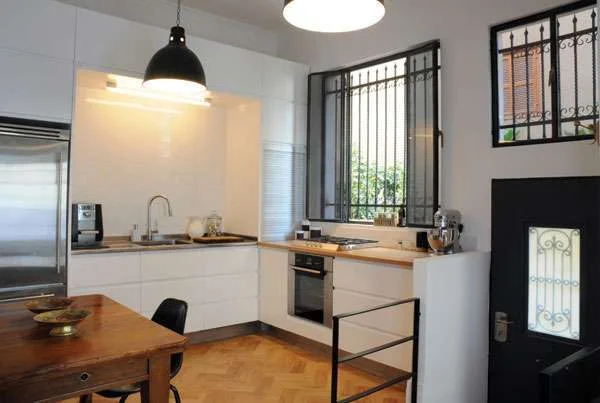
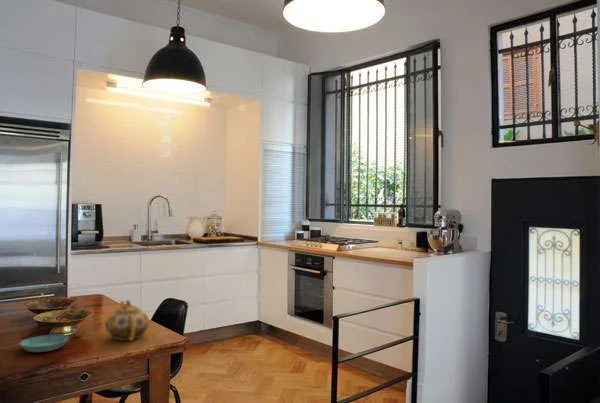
+ teapot [104,299,150,342]
+ saucer [18,334,70,353]
